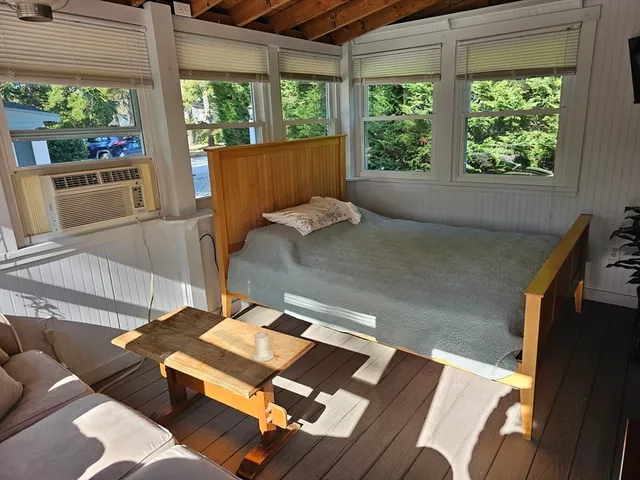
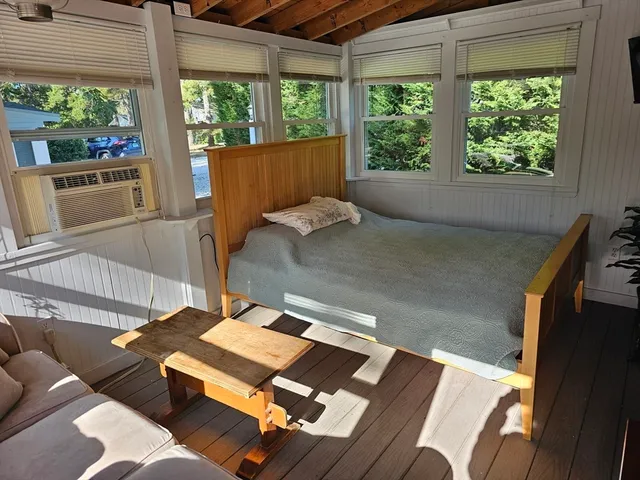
- candle [252,330,275,362]
